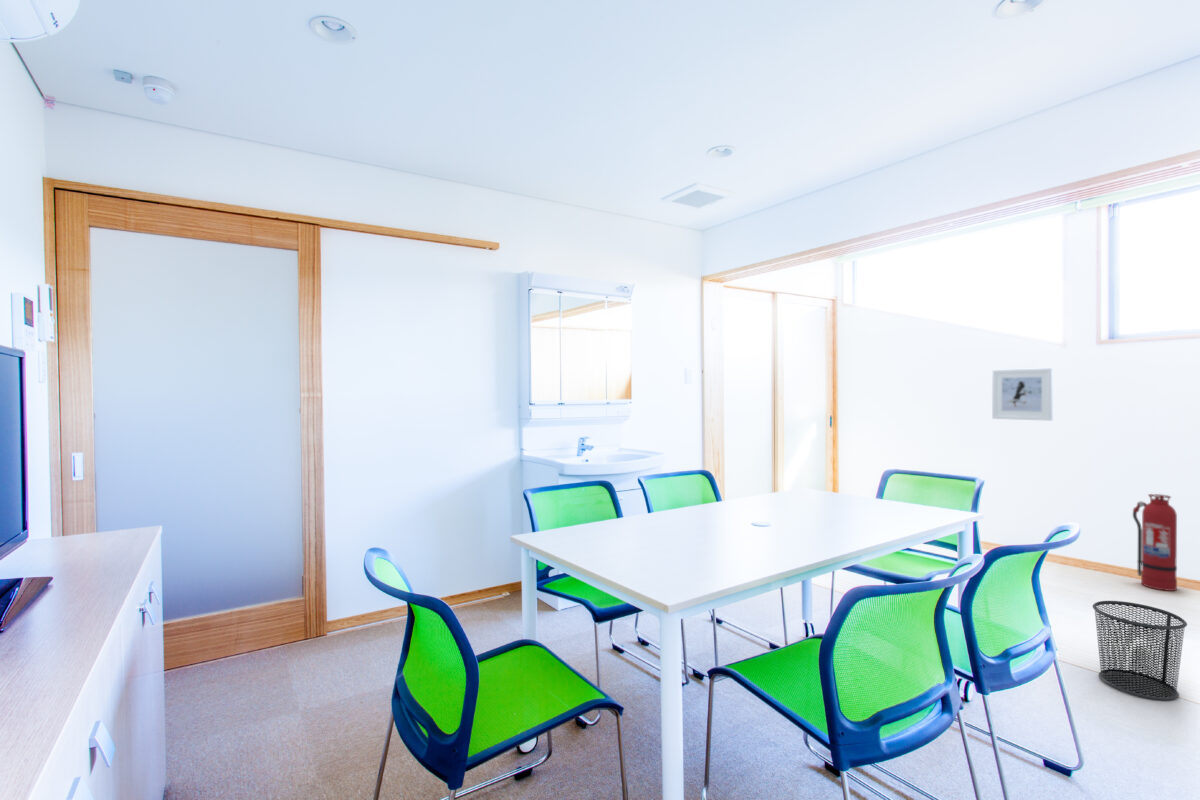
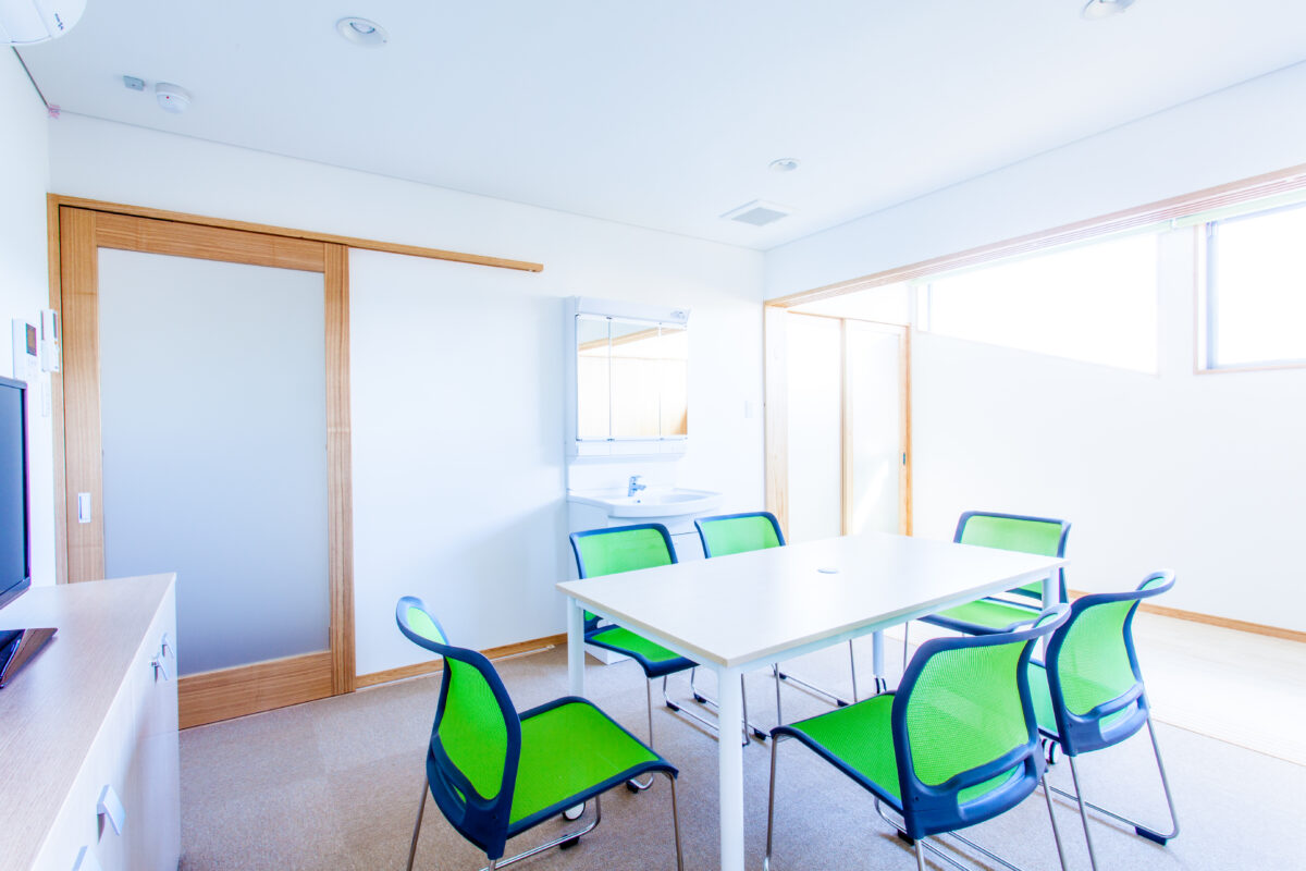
- waste bin [1092,600,1188,701]
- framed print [991,367,1054,422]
- fire extinguisher [1132,493,1178,592]
